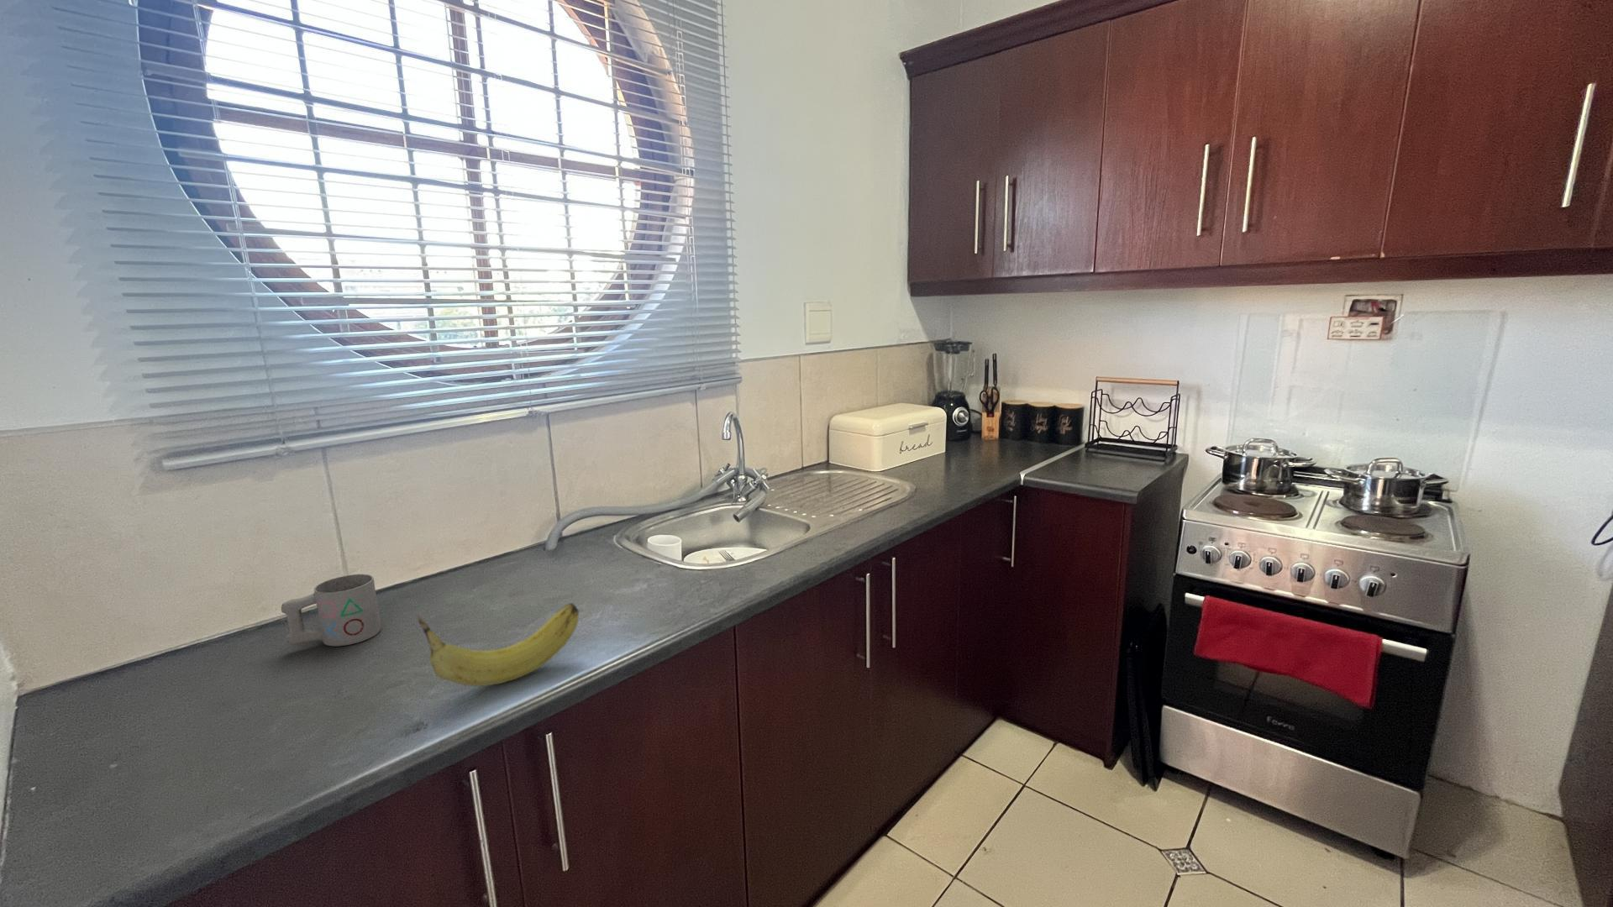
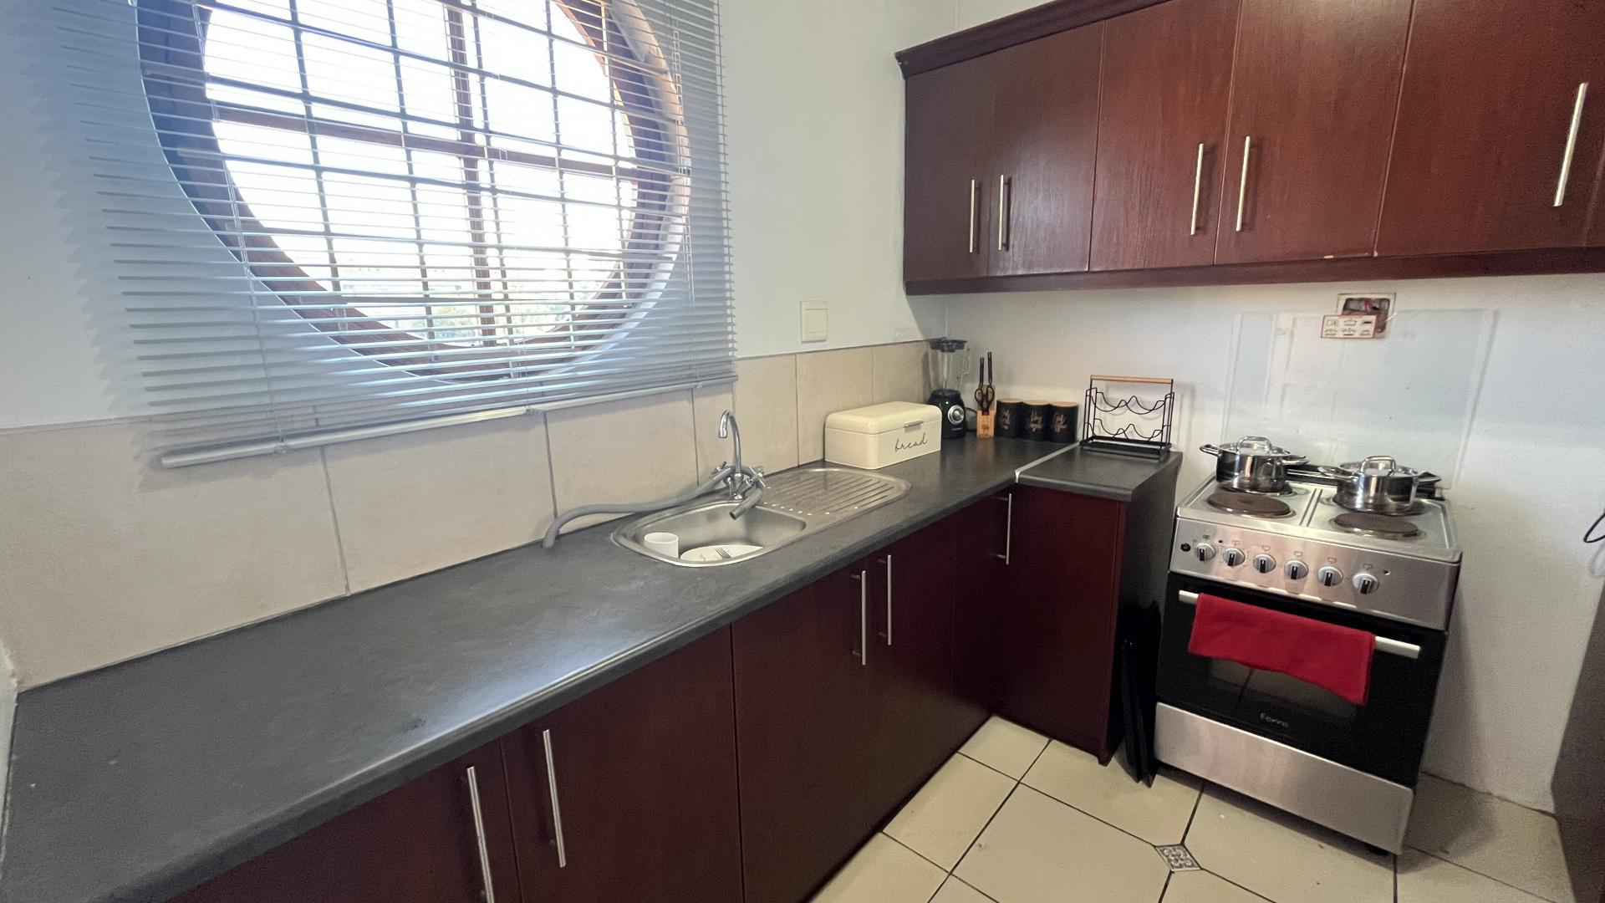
- fruit [414,602,579,687]
- mug [280,574,382,647]
